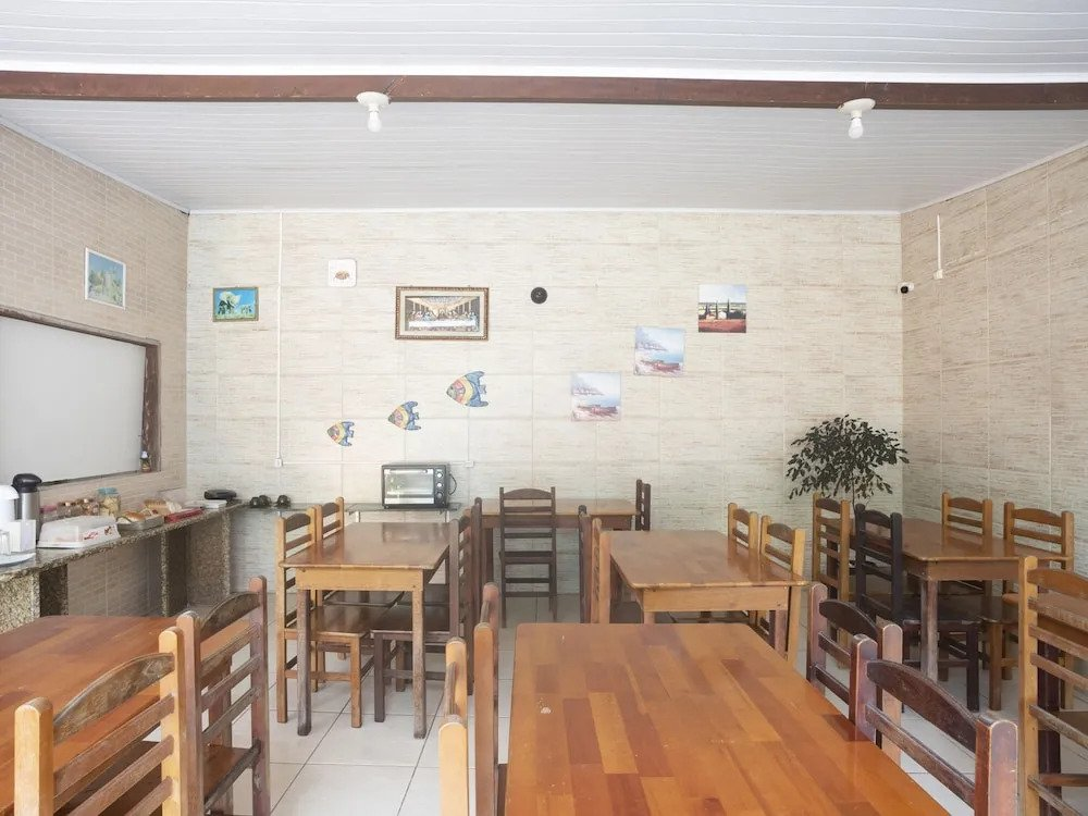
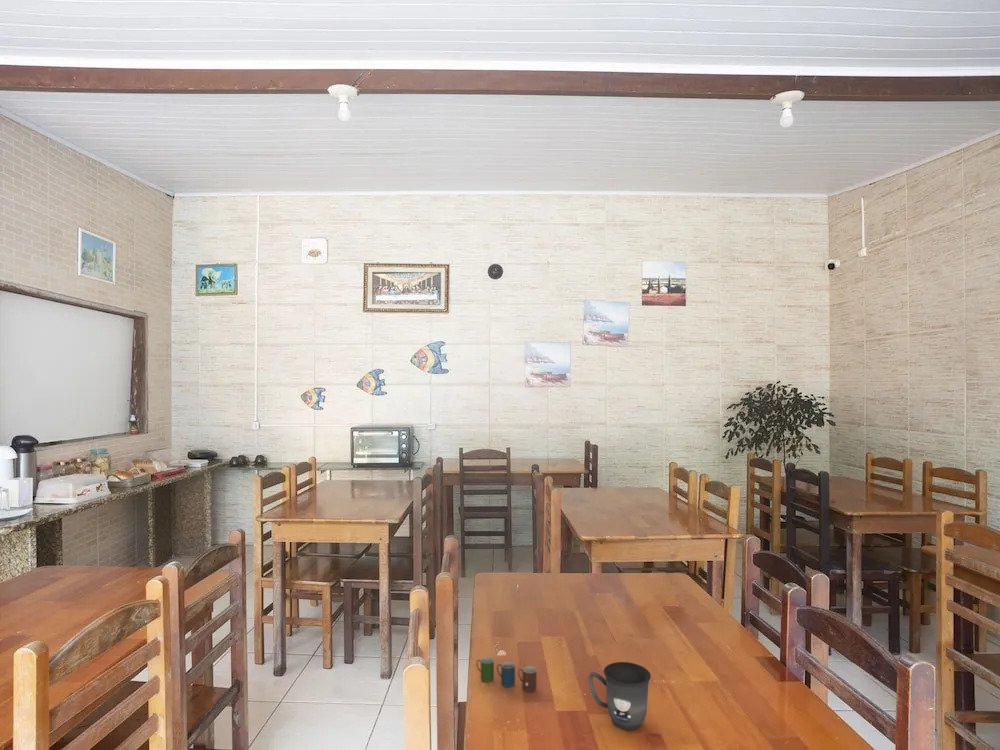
+ cup [475,656,538,693]
+ mug [588,661,652,731]
